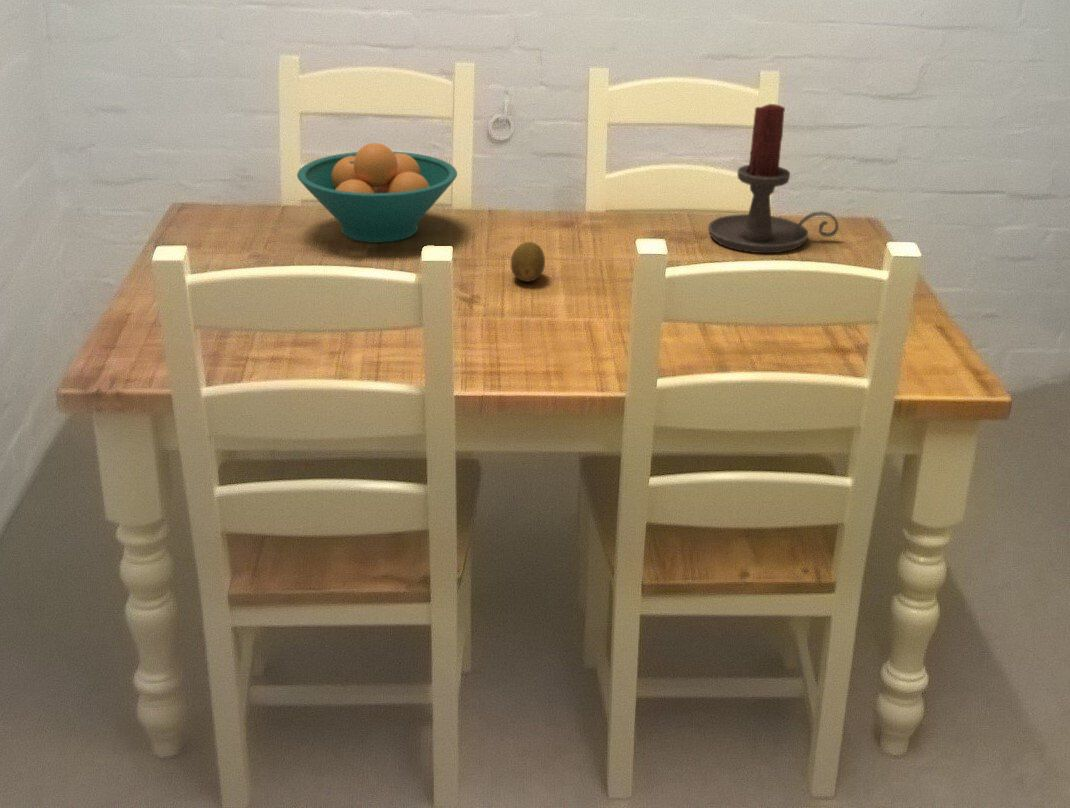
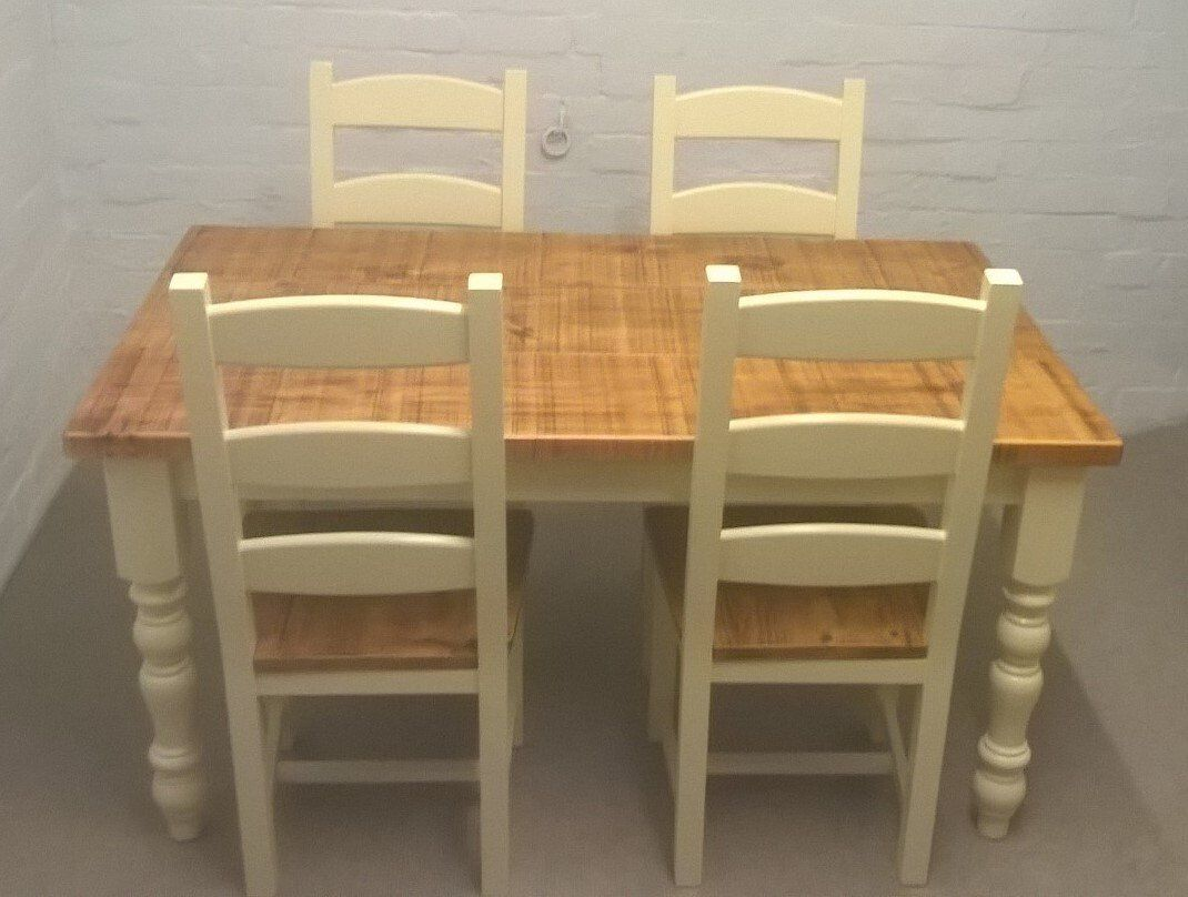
- fruit bowl [296,142,458,244]
- fruit [510,241,546,283]
- candle holder [707,103,840,254]
